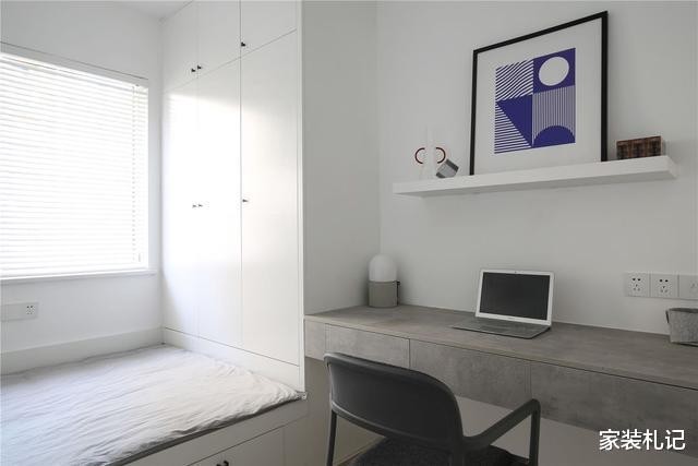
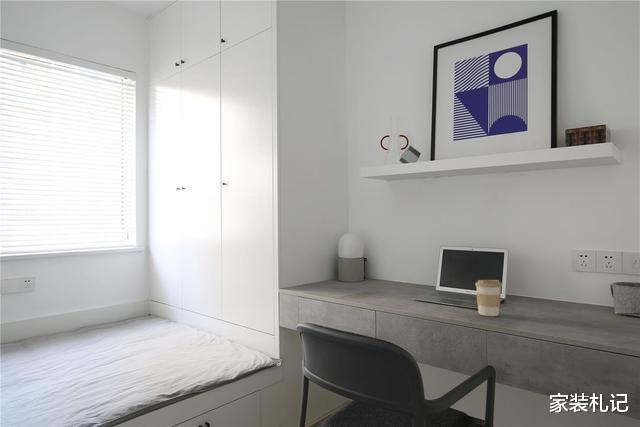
+ coffee cup [474,279,503,317]
